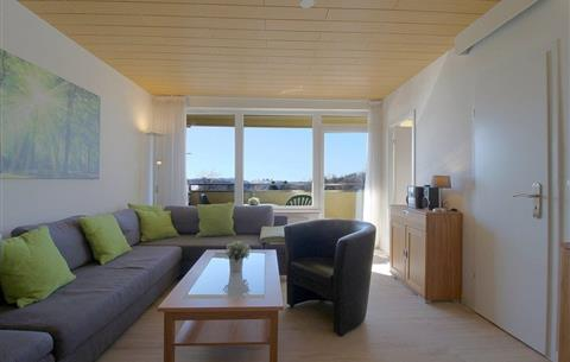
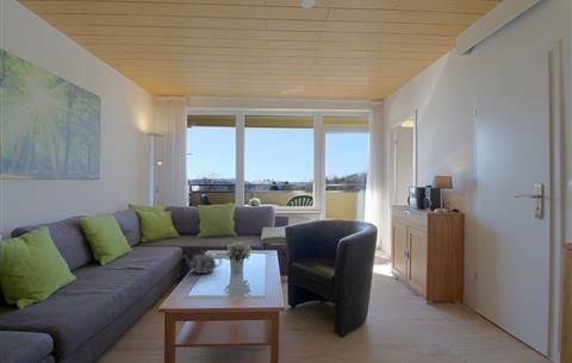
+ teapot [182,250,223,275]
